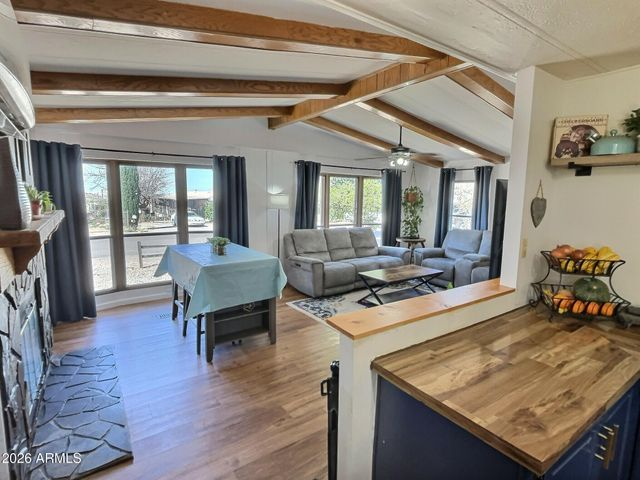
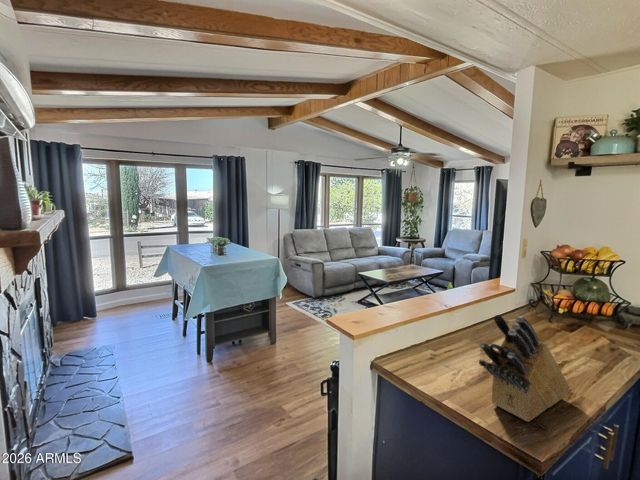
+ knife block [478,314,571,423]
